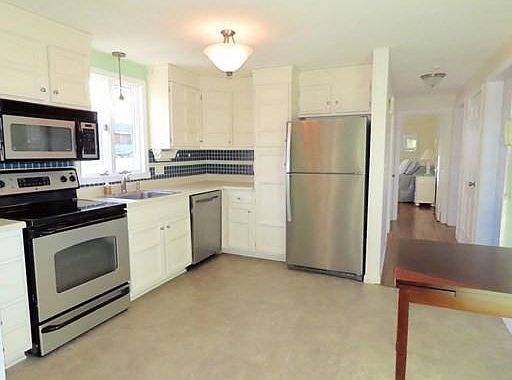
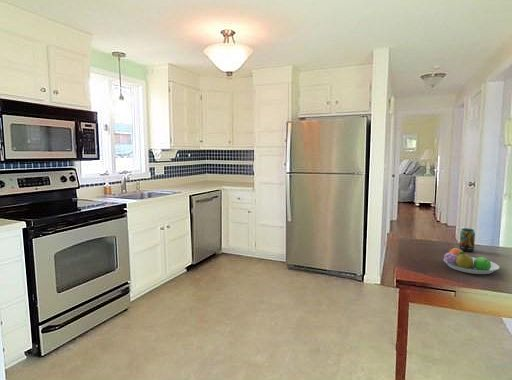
+ fruit bowl [442,246,501,275]
+ beverage can [458,227,476,253]
